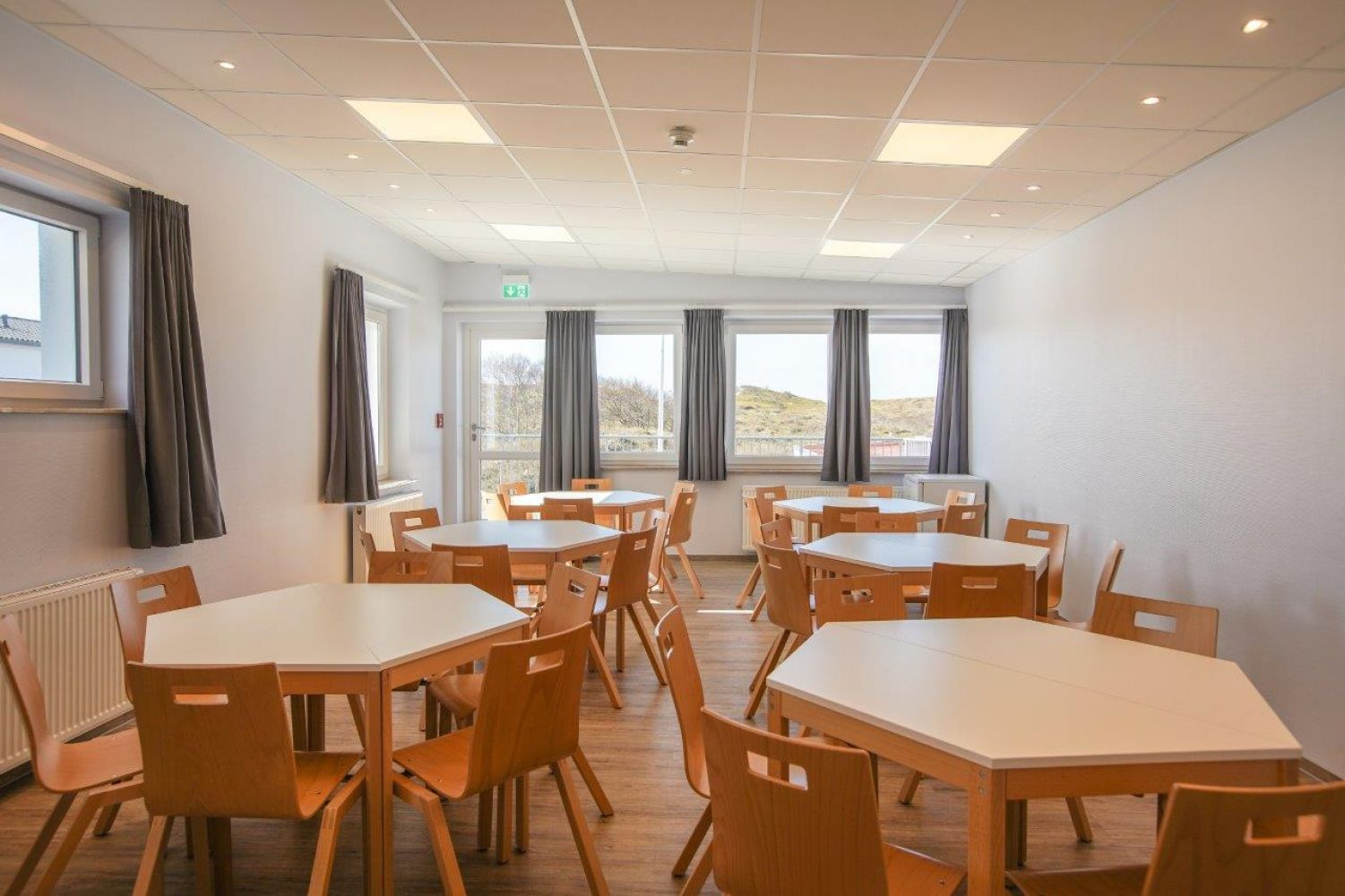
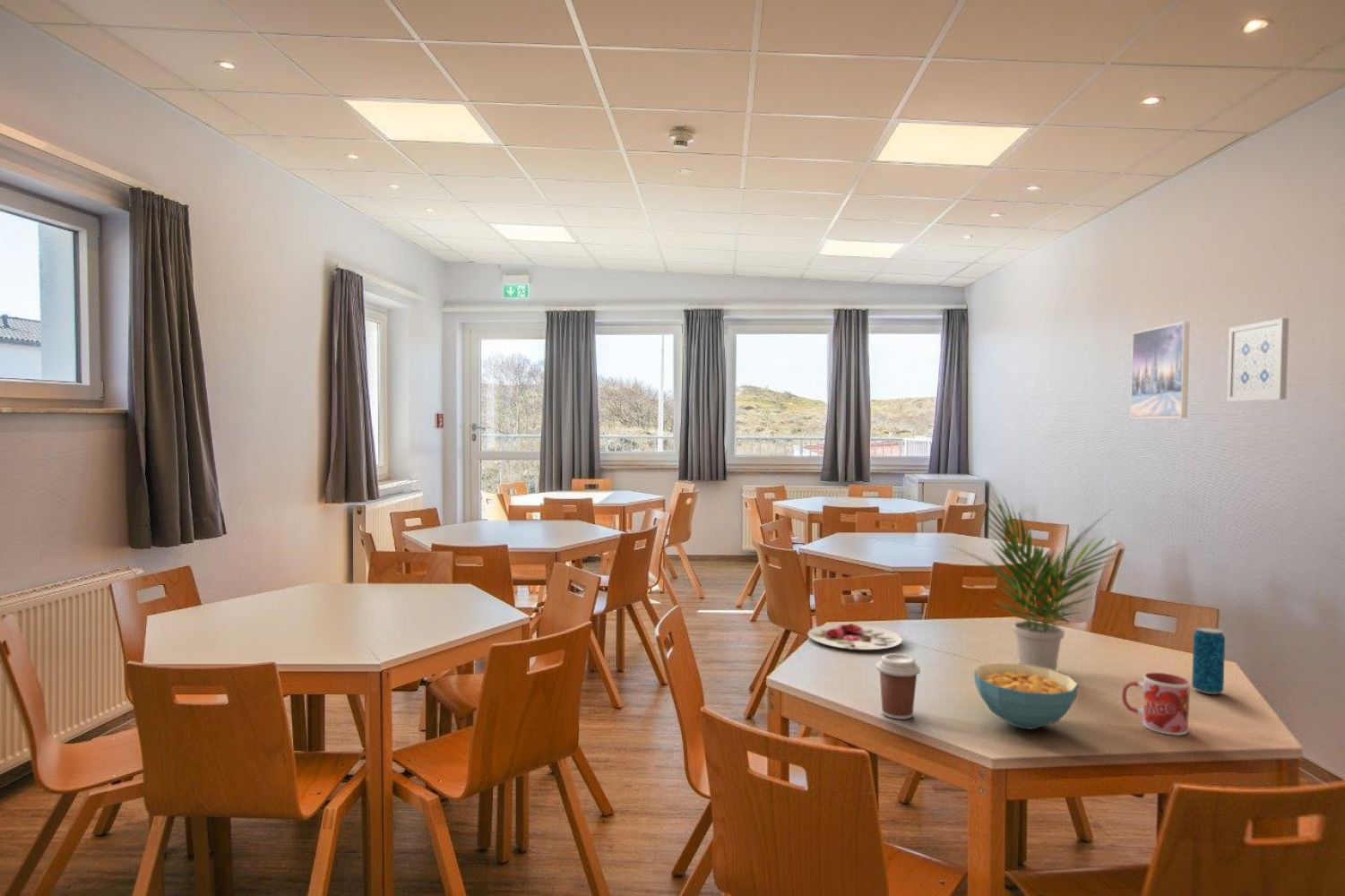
+ plate [807,623,903,650]
+ potted plant [953,491,1125,671]
+ cereal bowl [973,662,1079,730]
+ mug [1121,672,1191,737]
+ wall art [1226,317,1289,402]
+ beverage can [1191,626,1226,695]
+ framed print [1130,321,1191,419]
+ coffee cup [875,653,921,720]
